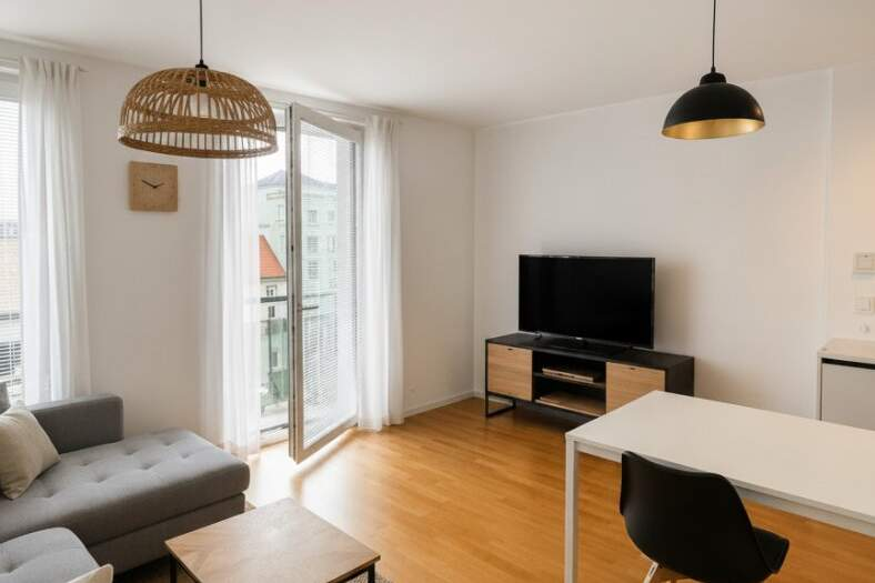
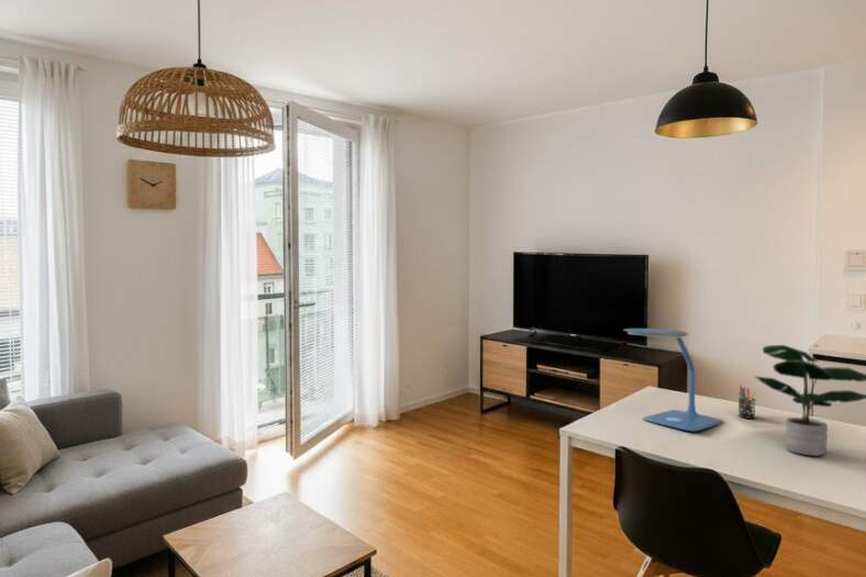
+ desk lamp [622,328,724,433]
+ pen holder [737,384,757,420]
+ potted plant [754,344,866,457]
